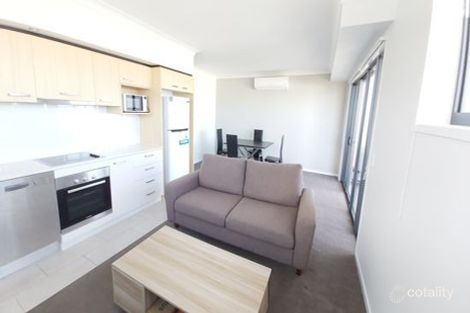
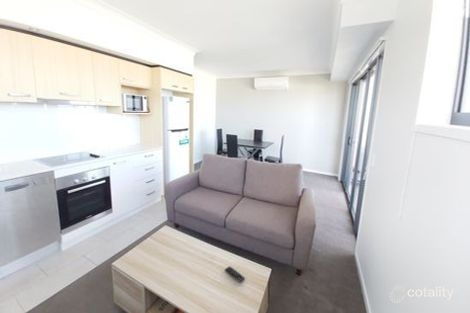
+ remote control [224,265,246,283]
